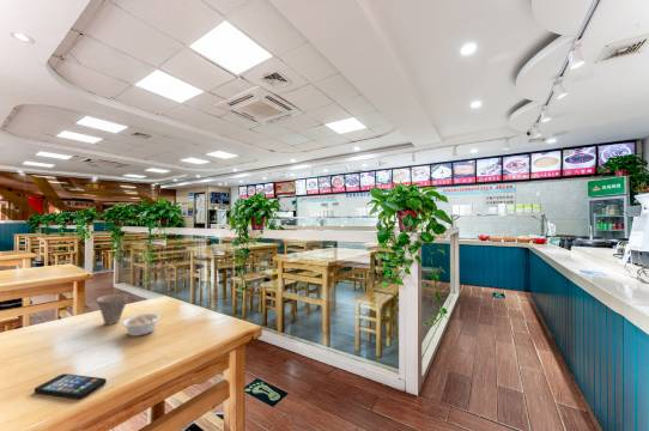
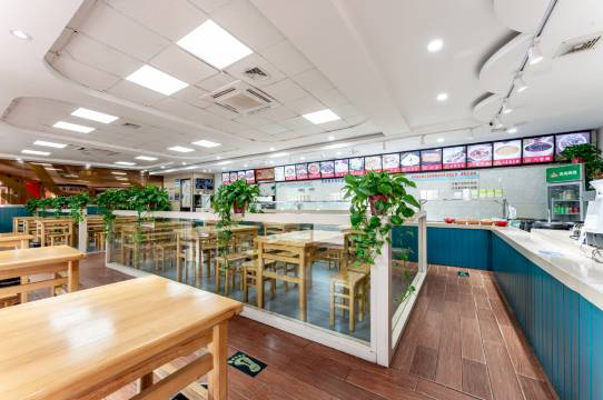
- legume [121,312,160,338]
- cup [96,293,129,326]
- smartphone [34,372,108,400]
